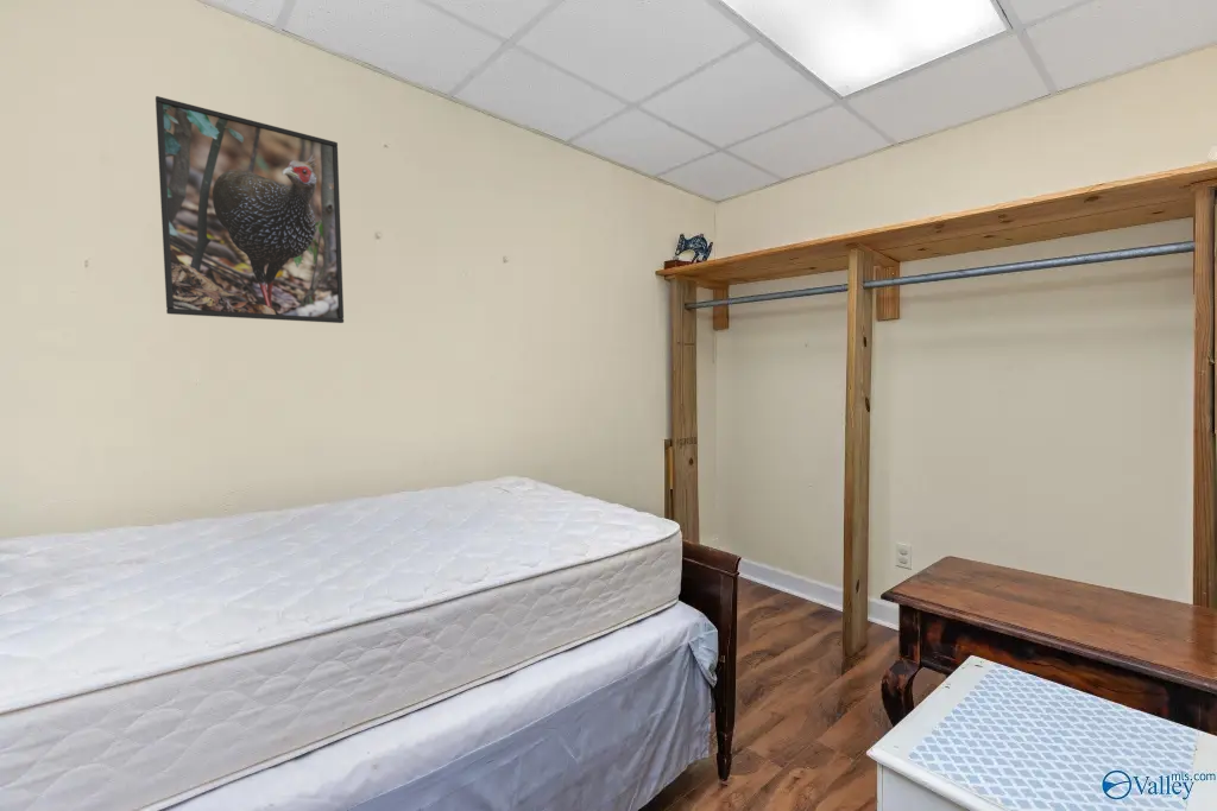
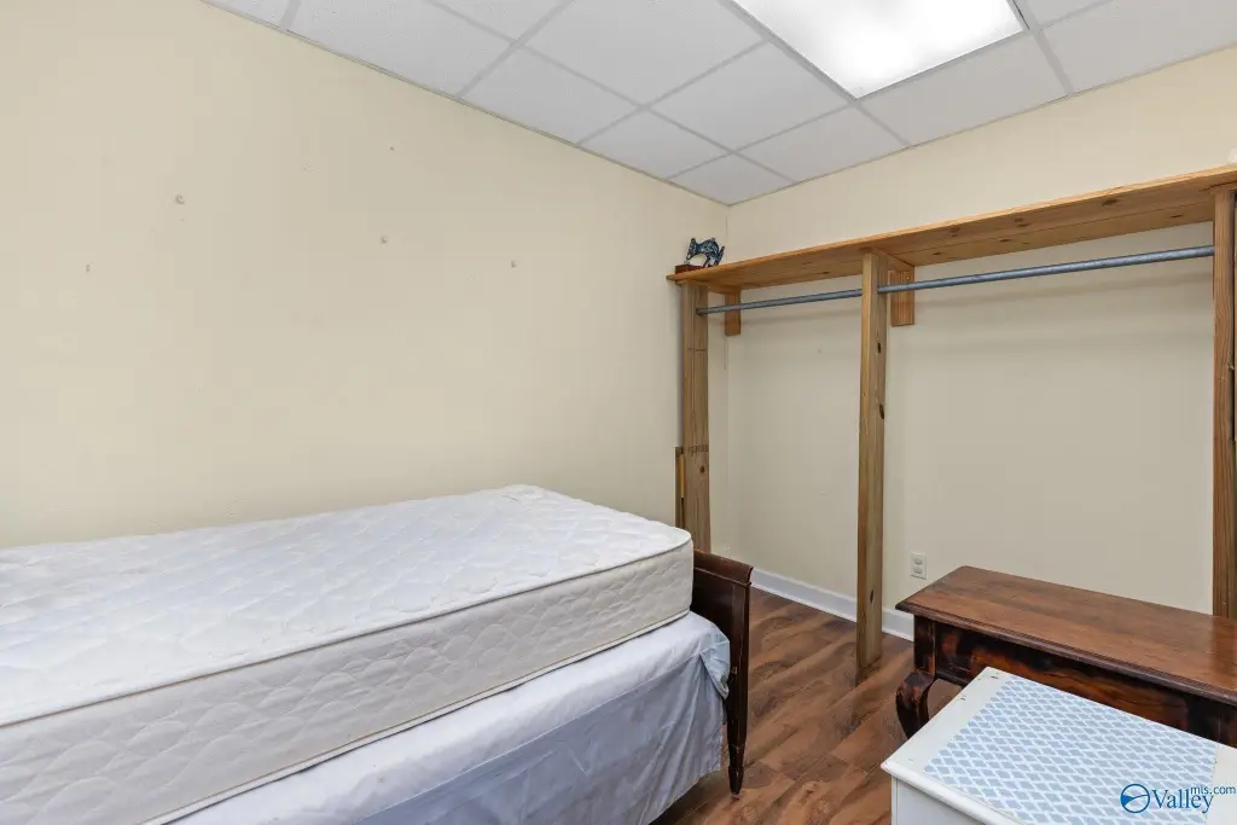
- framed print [155,95,345,324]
